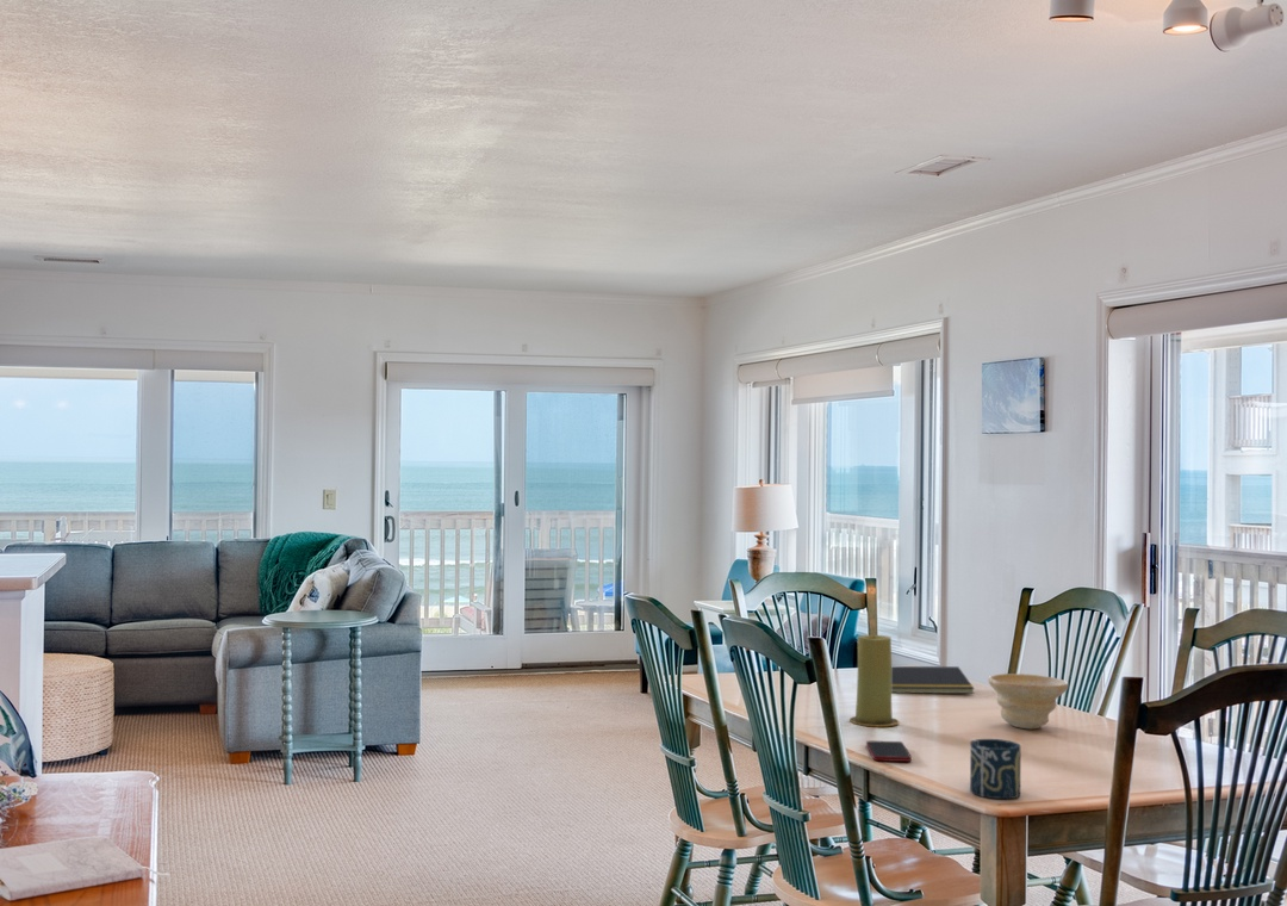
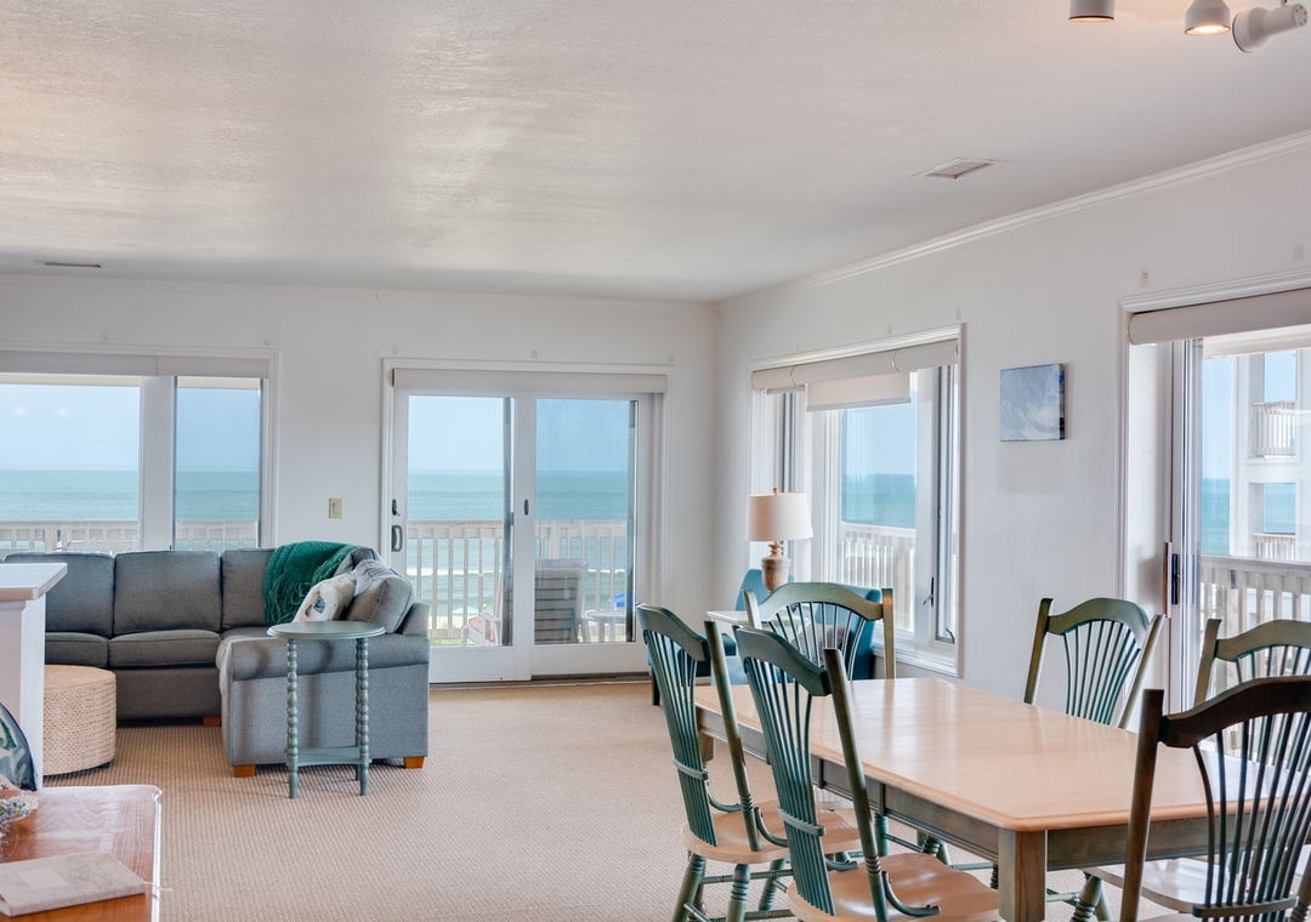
- cell phone [865,740,913,763]
- cup [969,738,1021,800]
- bowl [987,672,1070,730]
- notepad [891,665,976,695]
- candle [848,634,901,727]
